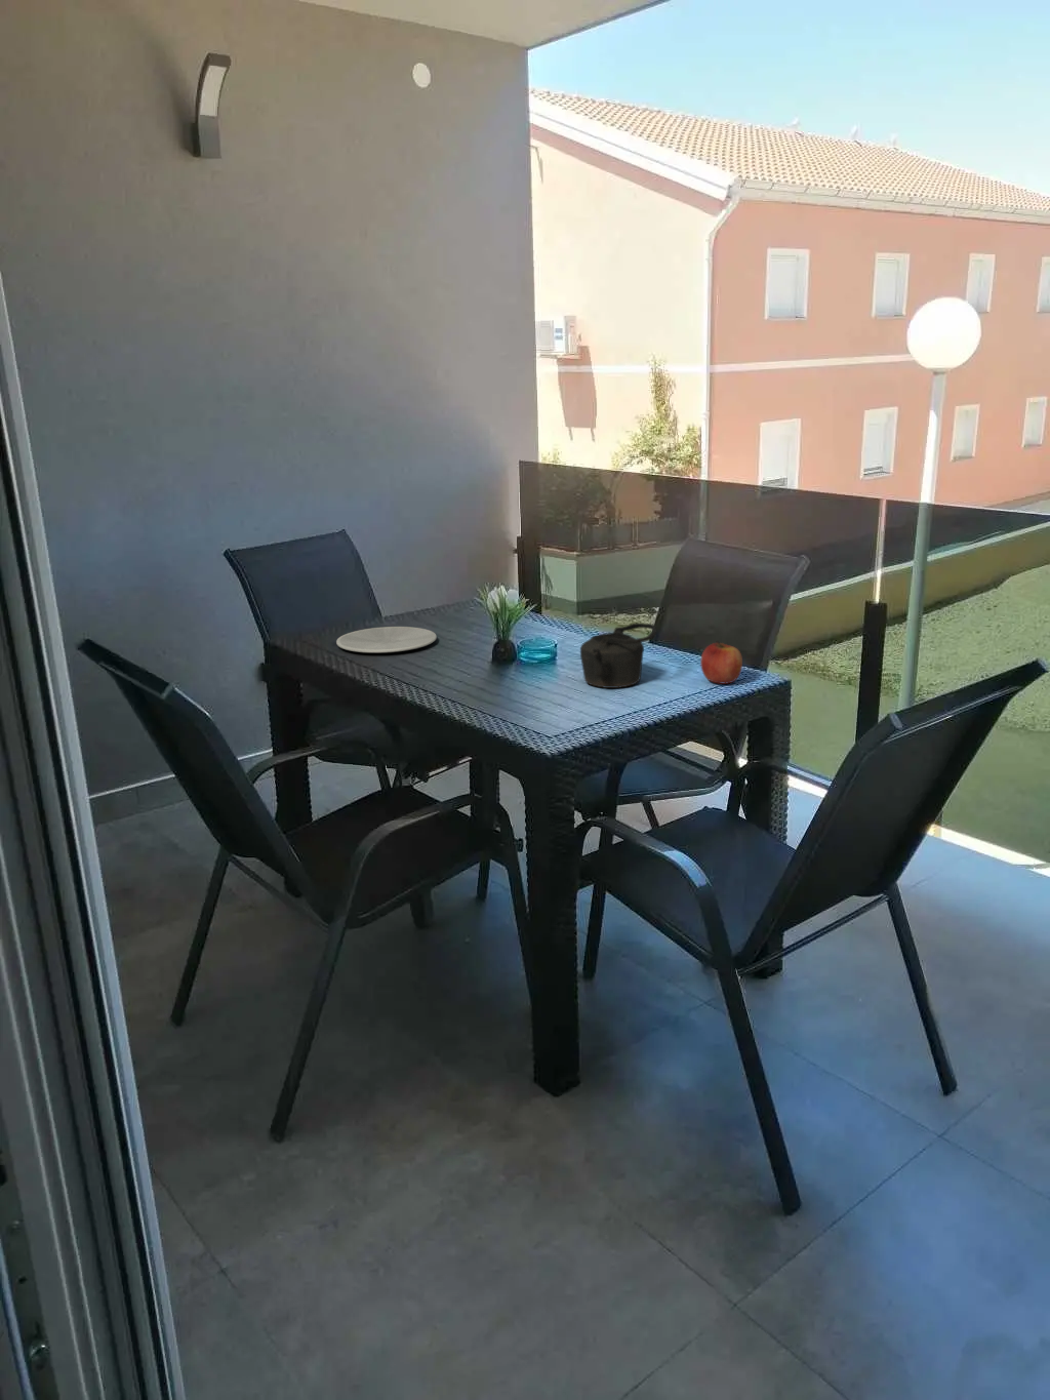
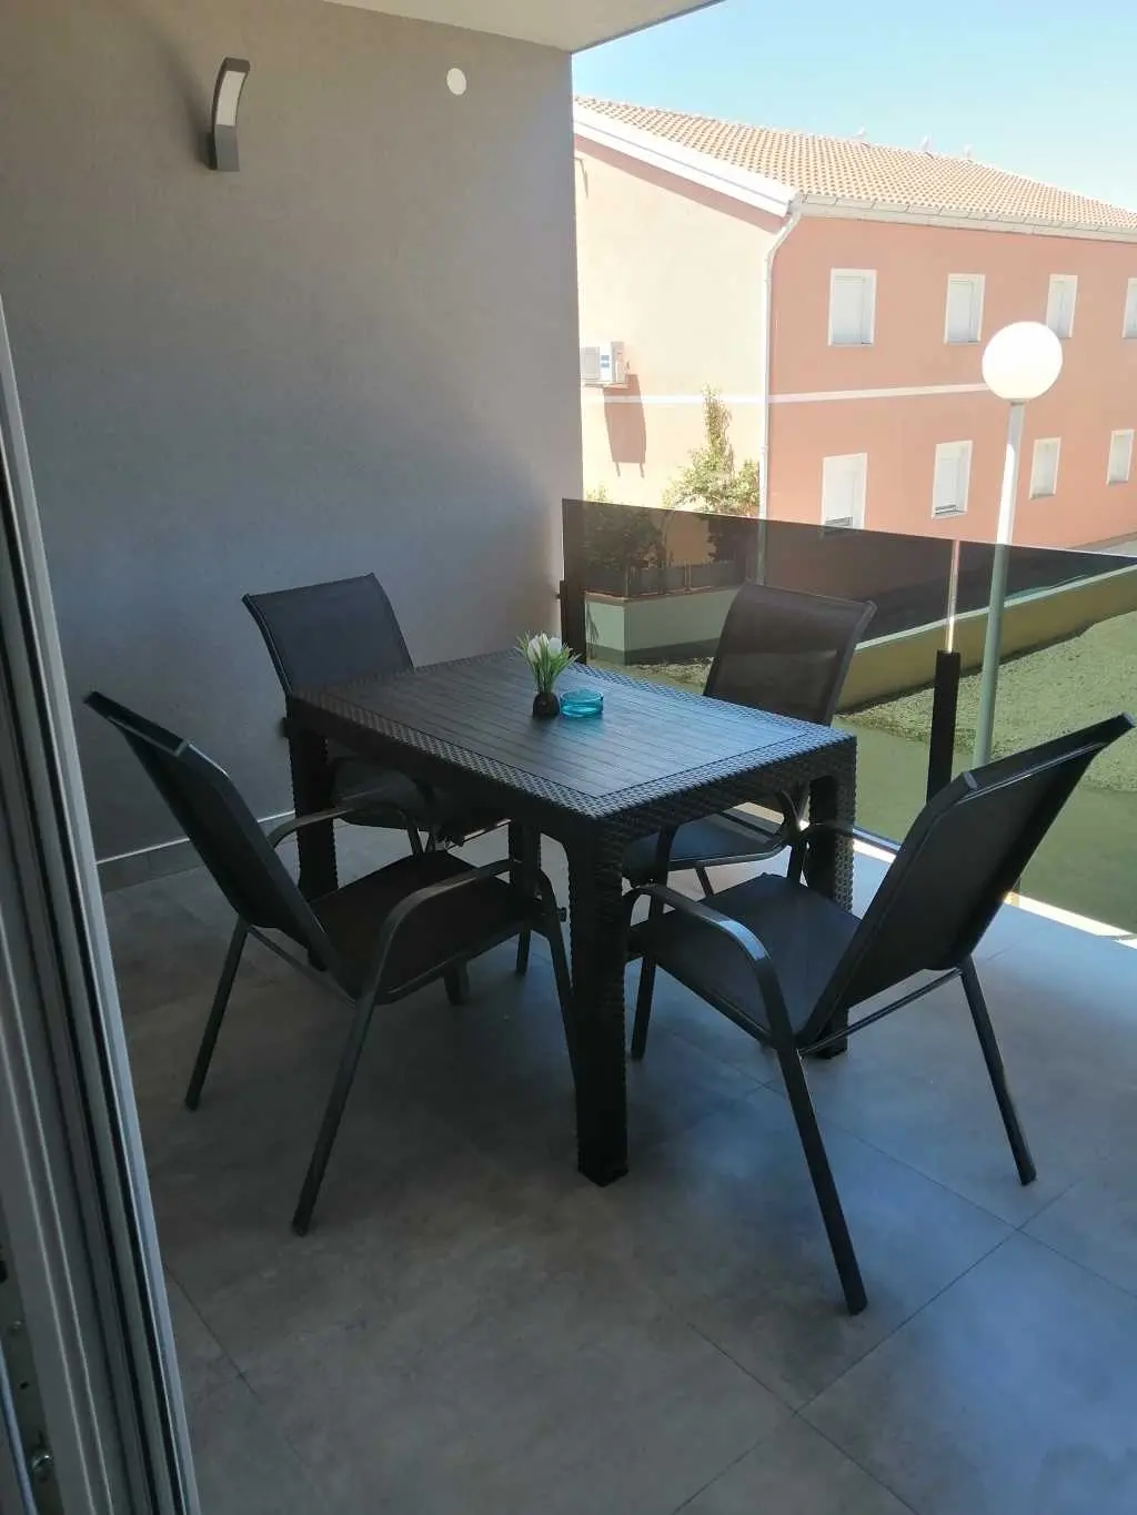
- apple [699,640,743,684]
- plate [335,626,438,653]
- teapot [579,622,657,690]
